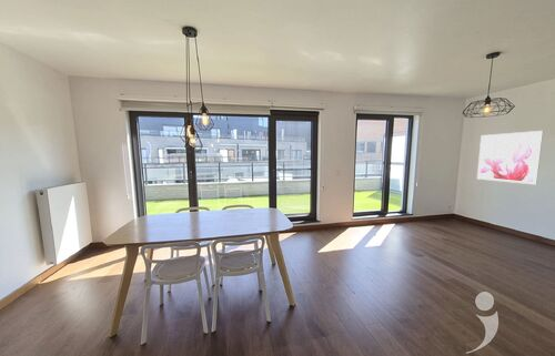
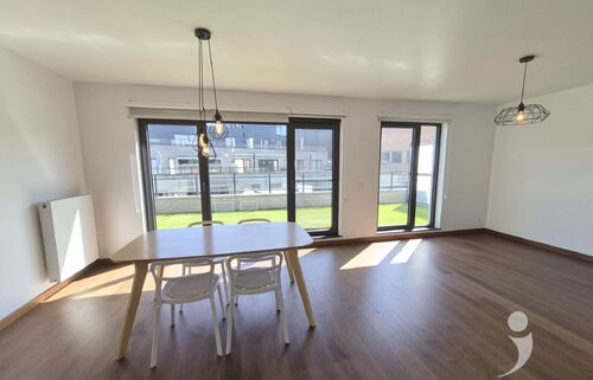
- wall art [476,130,544,185]
